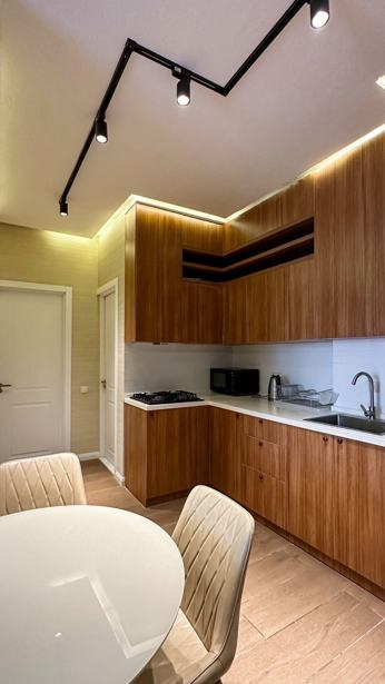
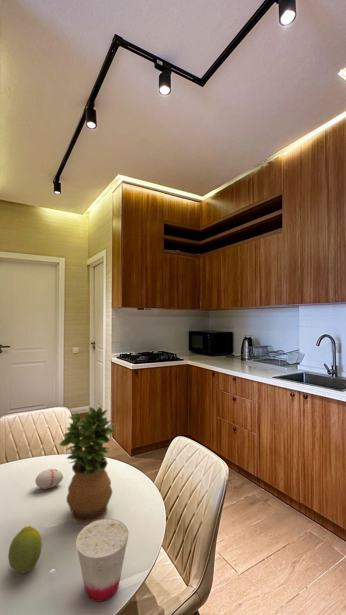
+ fruit [7,525,43,575]
+ potted plant [59,406,116,525]
+ decorative egg [35,468,64,490]
+ cup [75,518,129,603]
